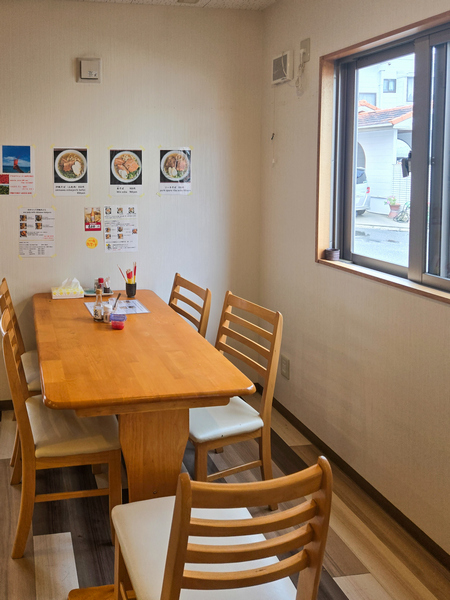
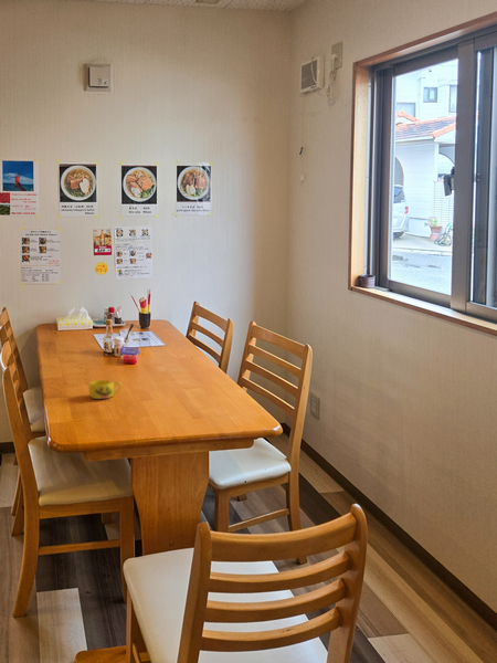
+ cup [87,379,123,400]
